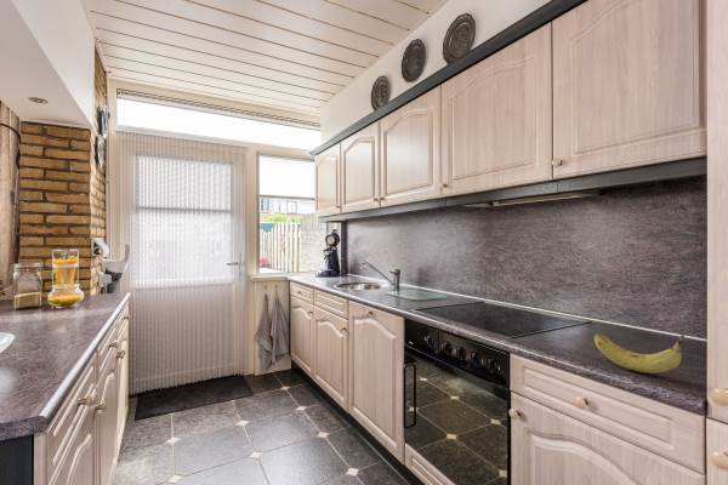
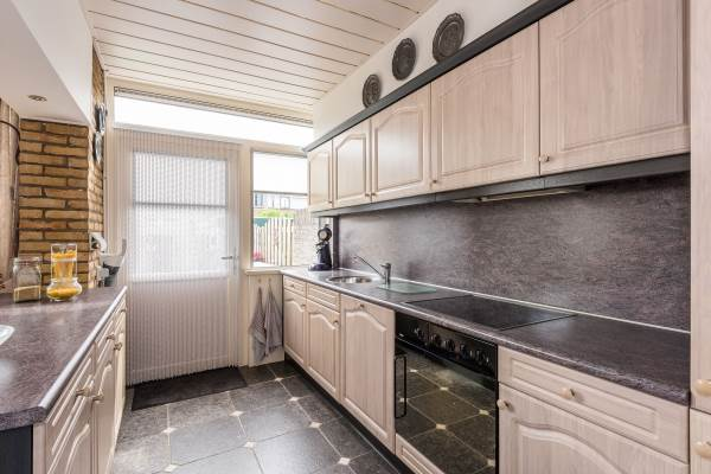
- fruit [593,331,687,375]
